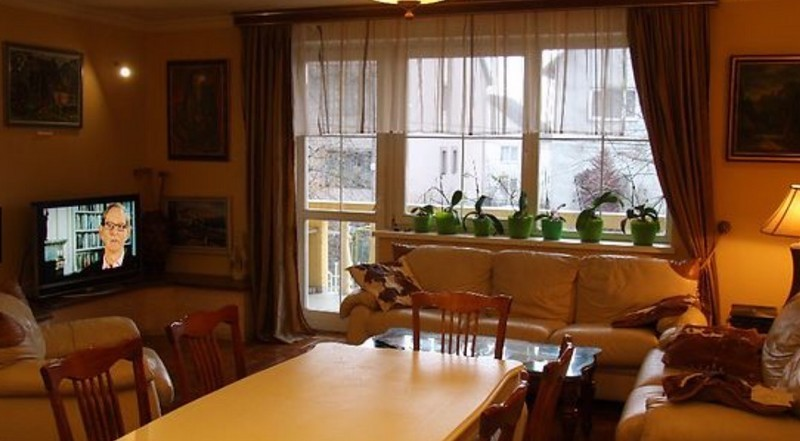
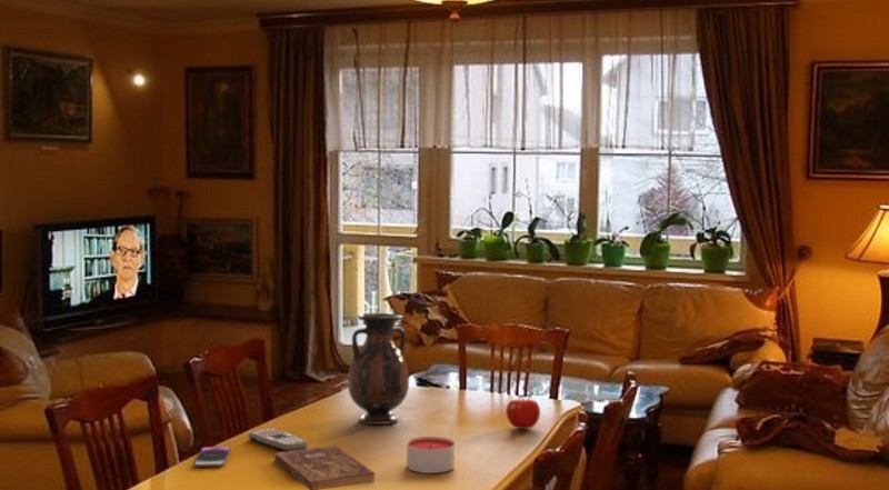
+ vase [347,312,410,426]
+ fruit [505,393,541,430]
+ bible [273,444,376,490]
+ smartphone [193,446,231,468]
+ candle [406,436,456,474]
+ remote control [248,427,309,452]
